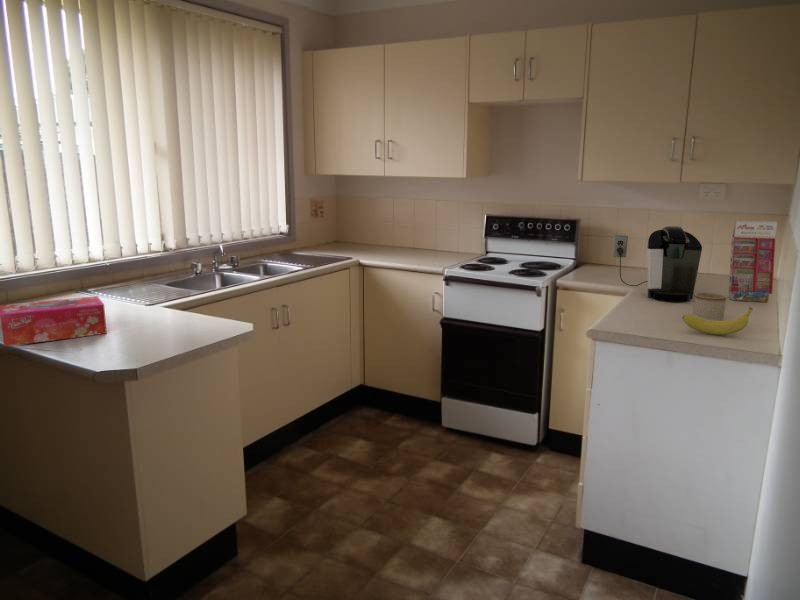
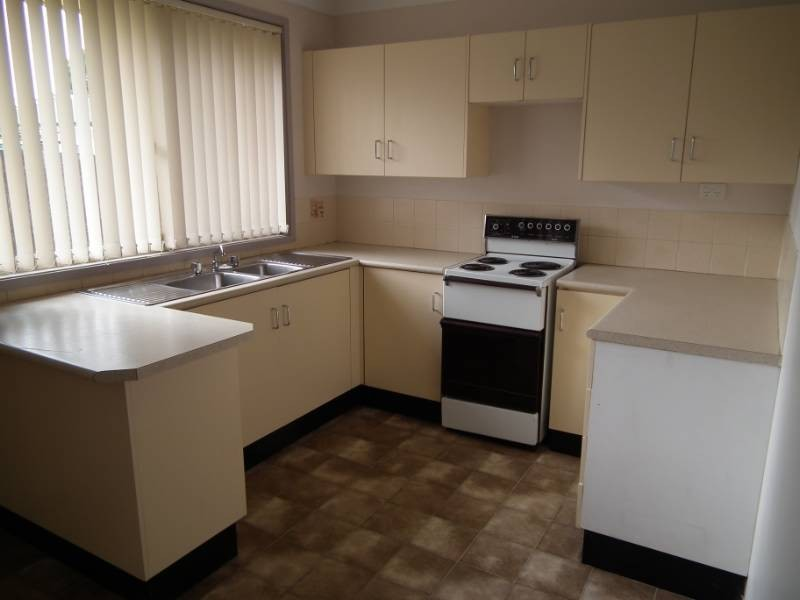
- tissue box [0,295,108,347]
- mug [692,291,727,321]
- gift box [727,219,778,303]
- coffee maker [611,225,703,303]
- fruit [682,306,754,336]
